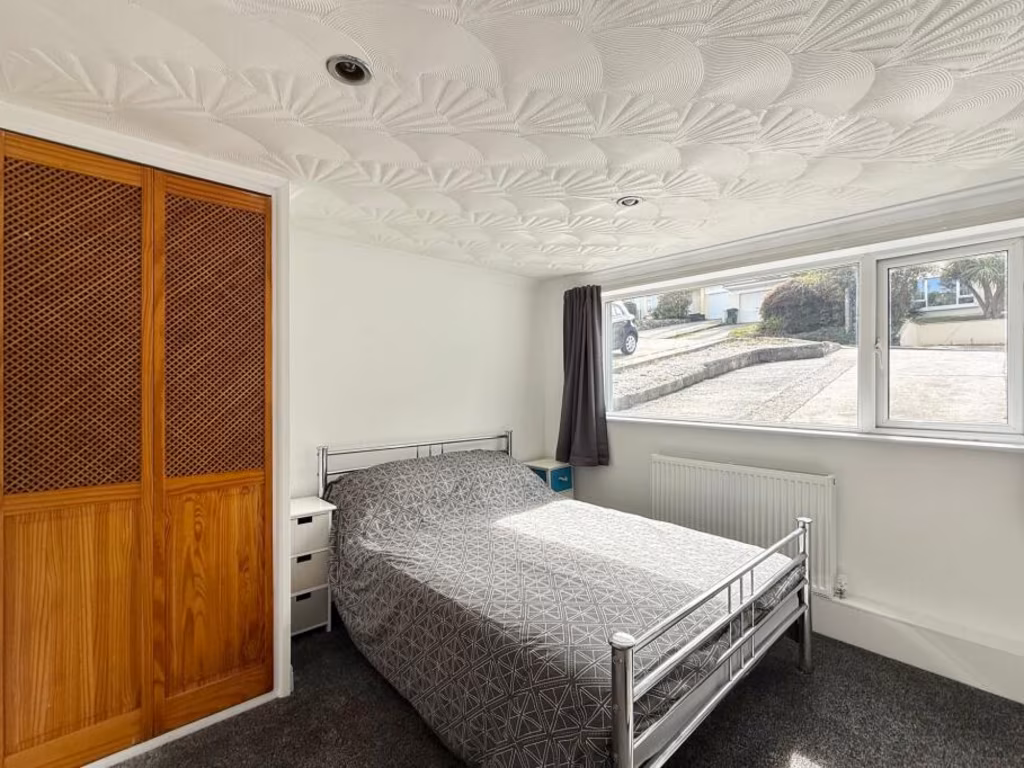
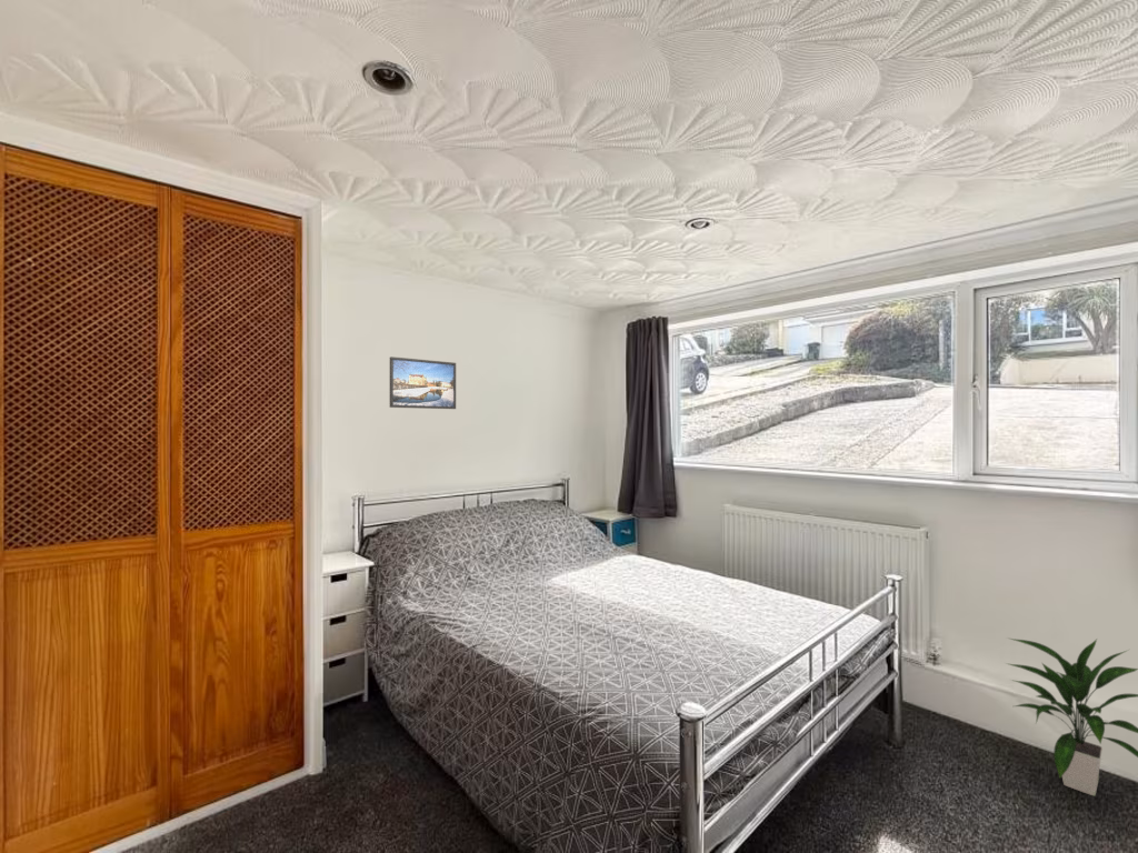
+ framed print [389,355,457,410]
+ indoor plant [1005,636,1138,797]
